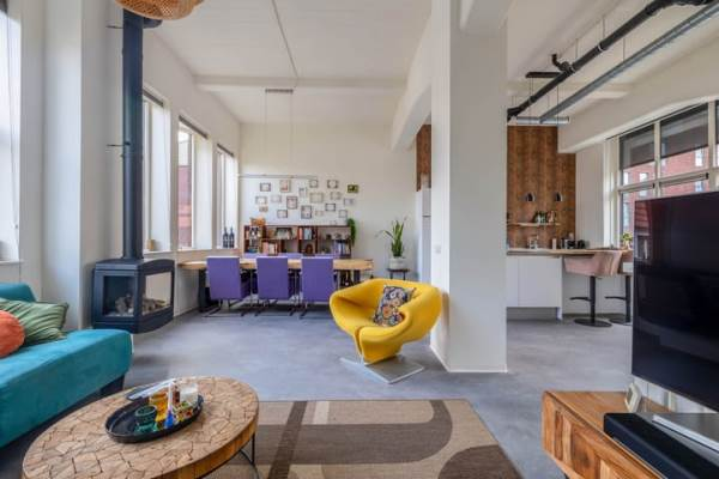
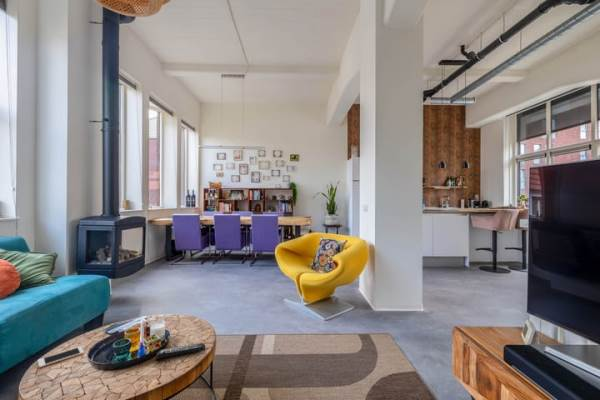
+ cell phone [37,346,85,368]
+ remote control [155,342,206,360]
